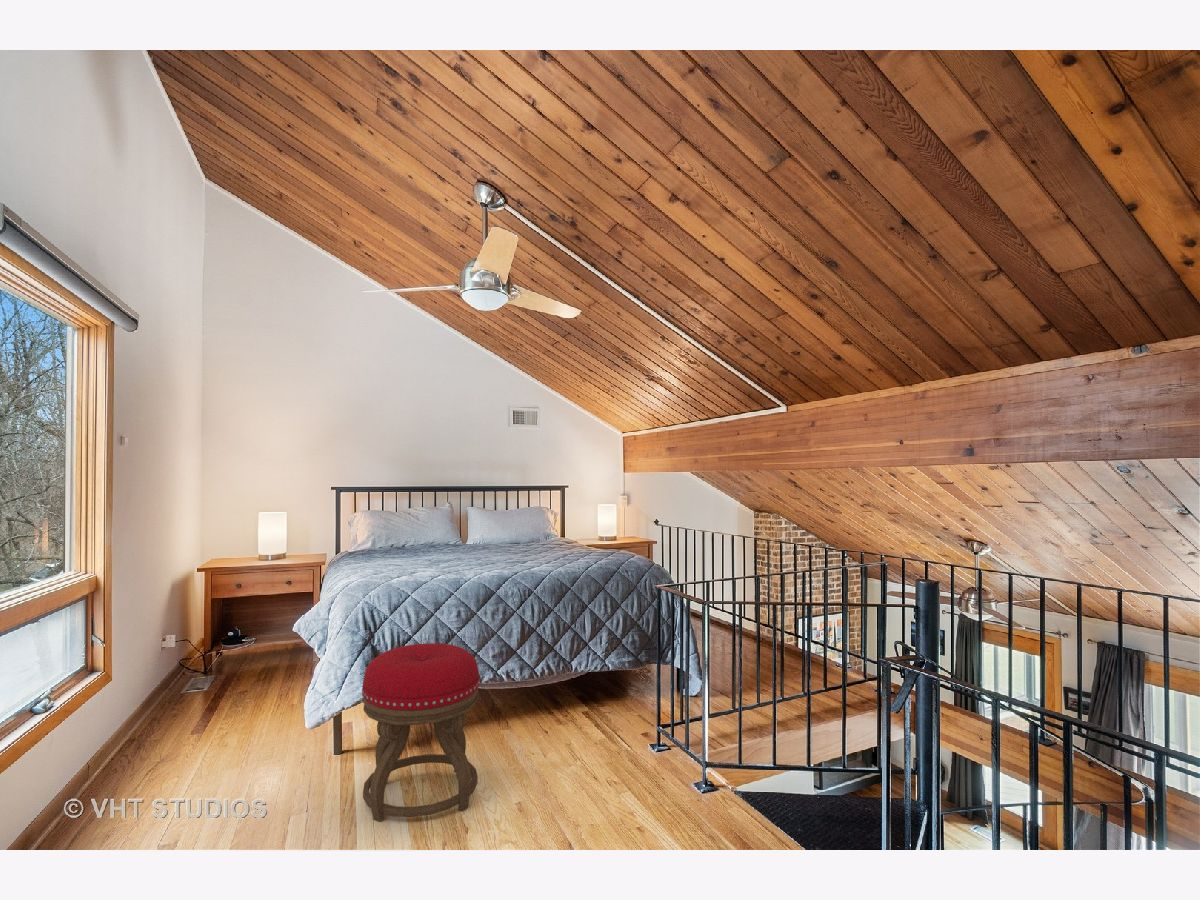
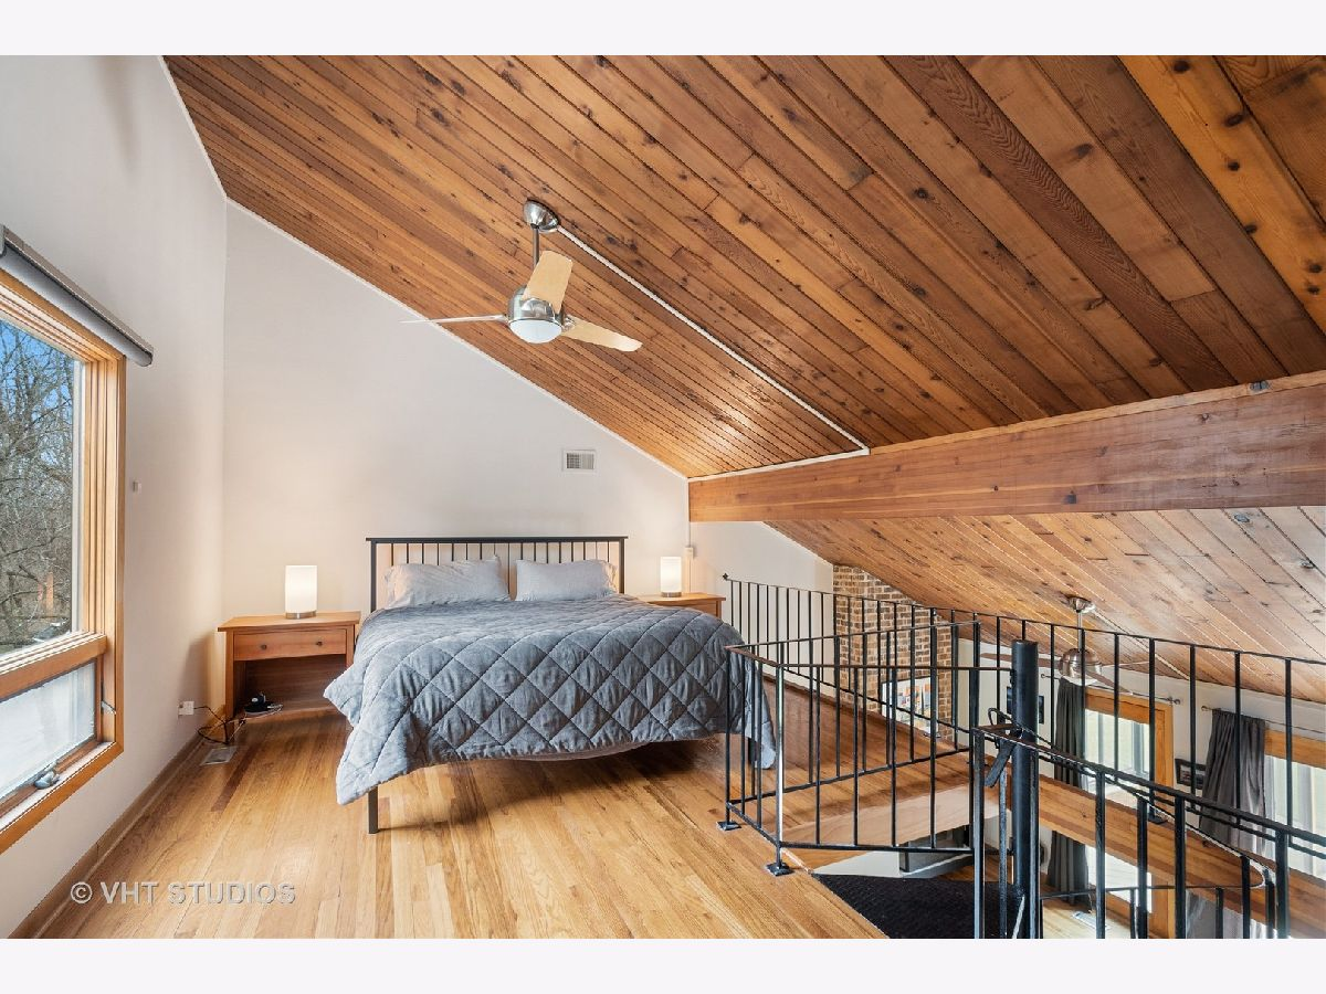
- stool [361,642,481,823]
